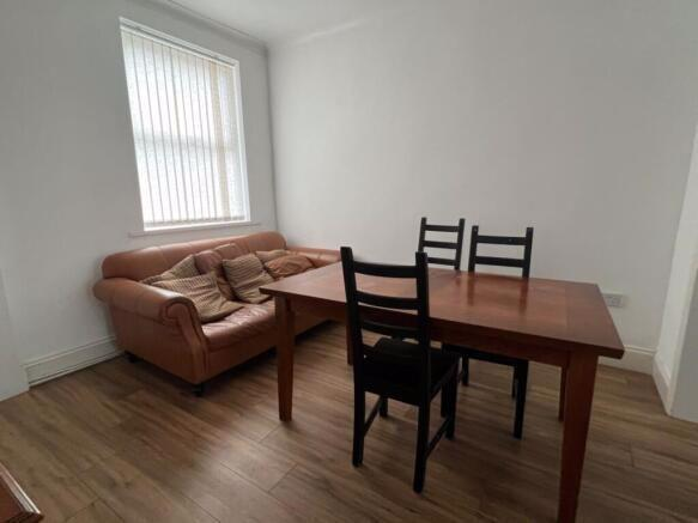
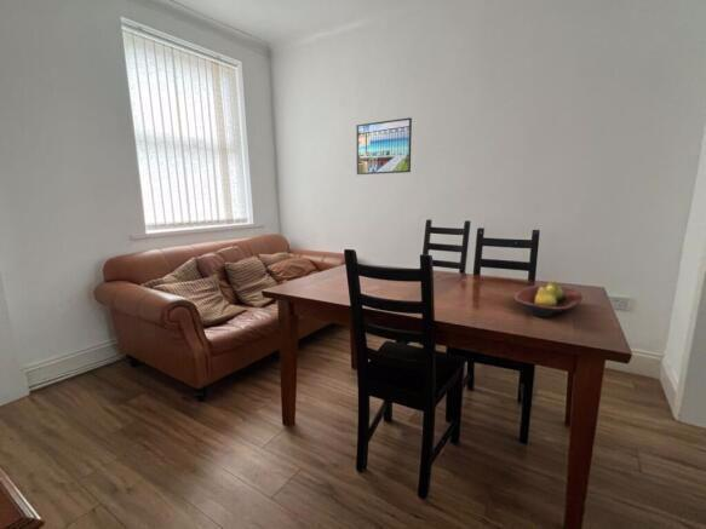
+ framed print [355,116,413,176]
+ fruit bowl [512,281,584,318]
